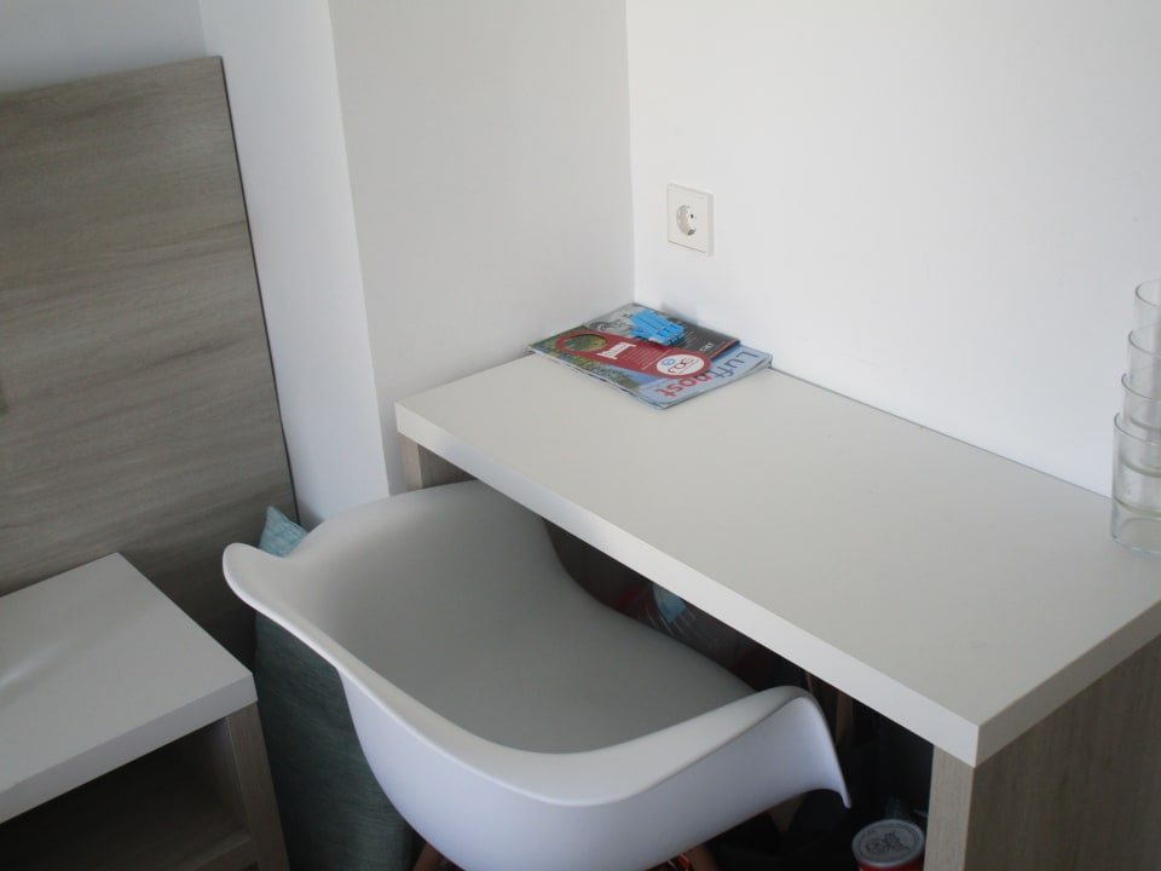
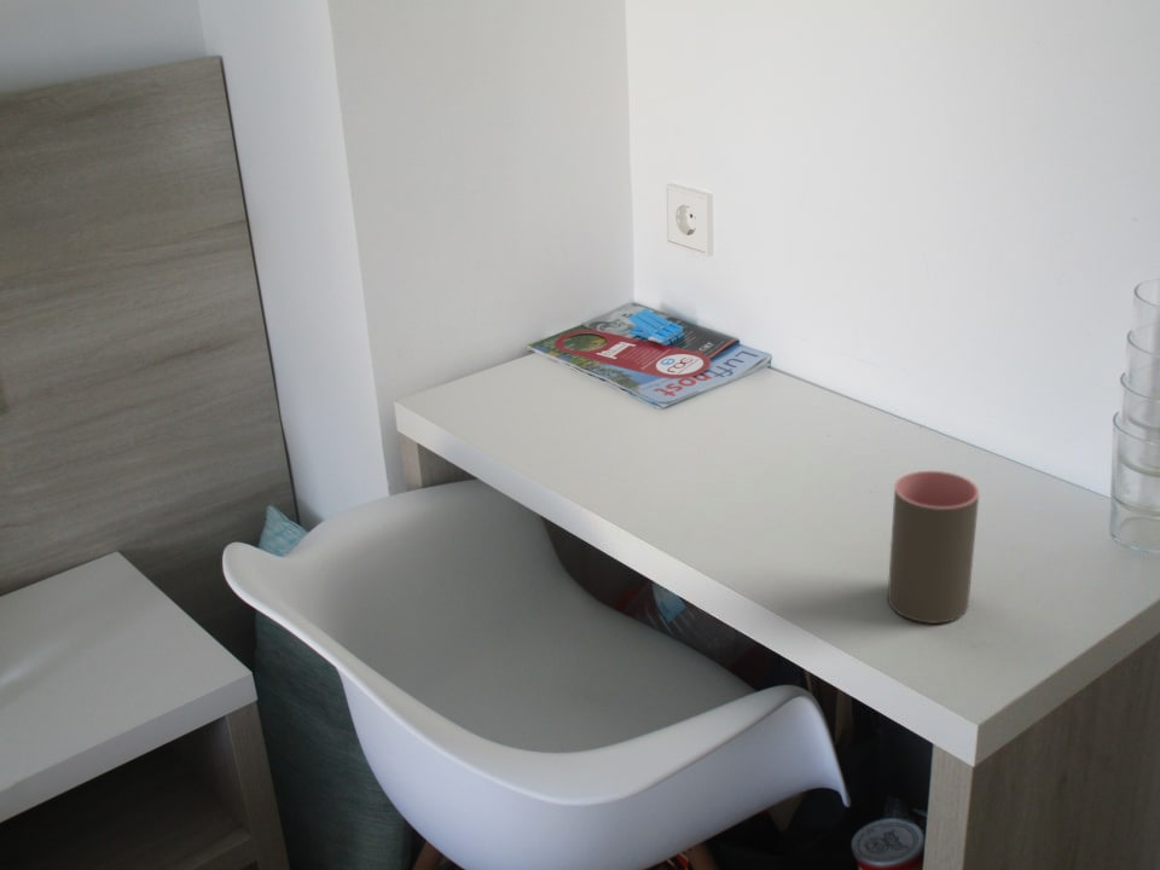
+ cup [887,470,980,625]
